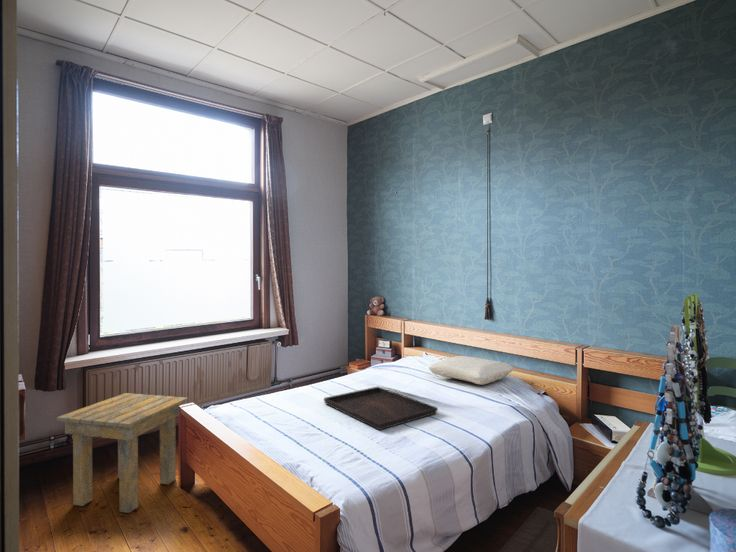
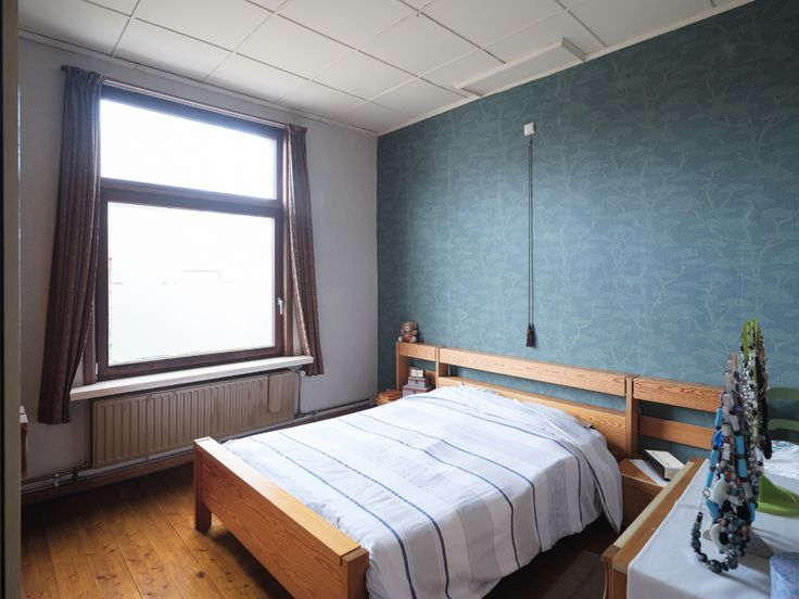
- pillow [427,355,515,386]
- side table [56,392,189,514]
- serving tray [323,386,439,431]
